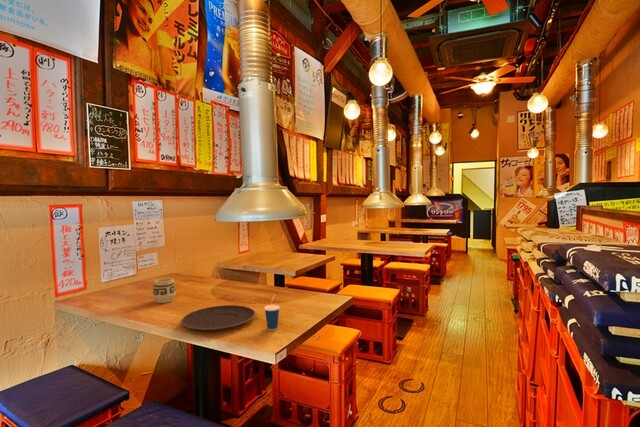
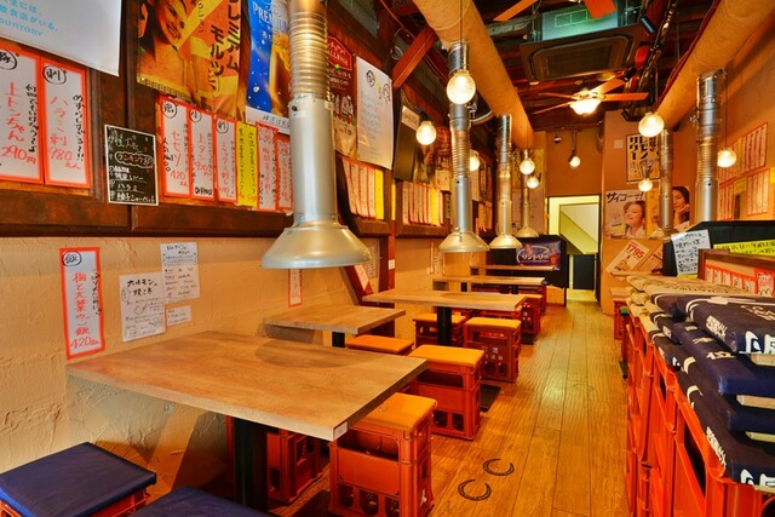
- cup [152,277,177,304]
- cup [263,294,281,331]
- plate [180,304,257,332]
